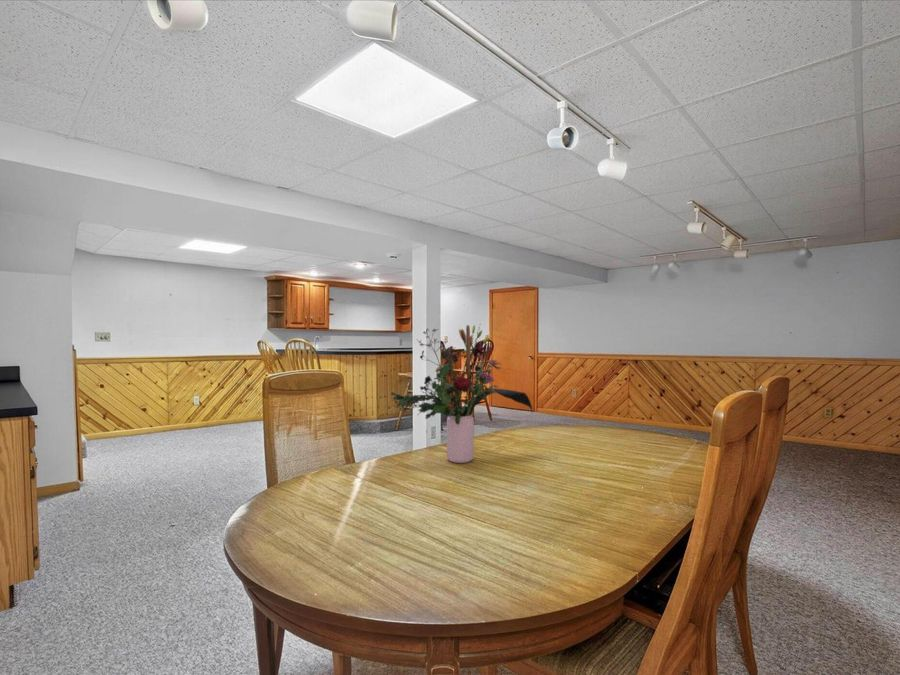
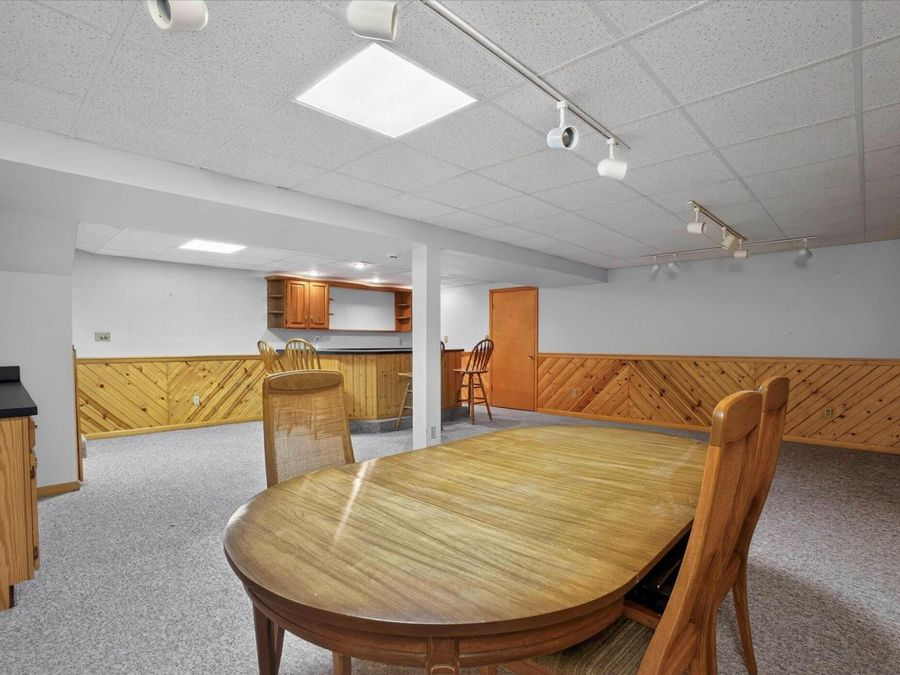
- bouquet [390,323,534,464]
